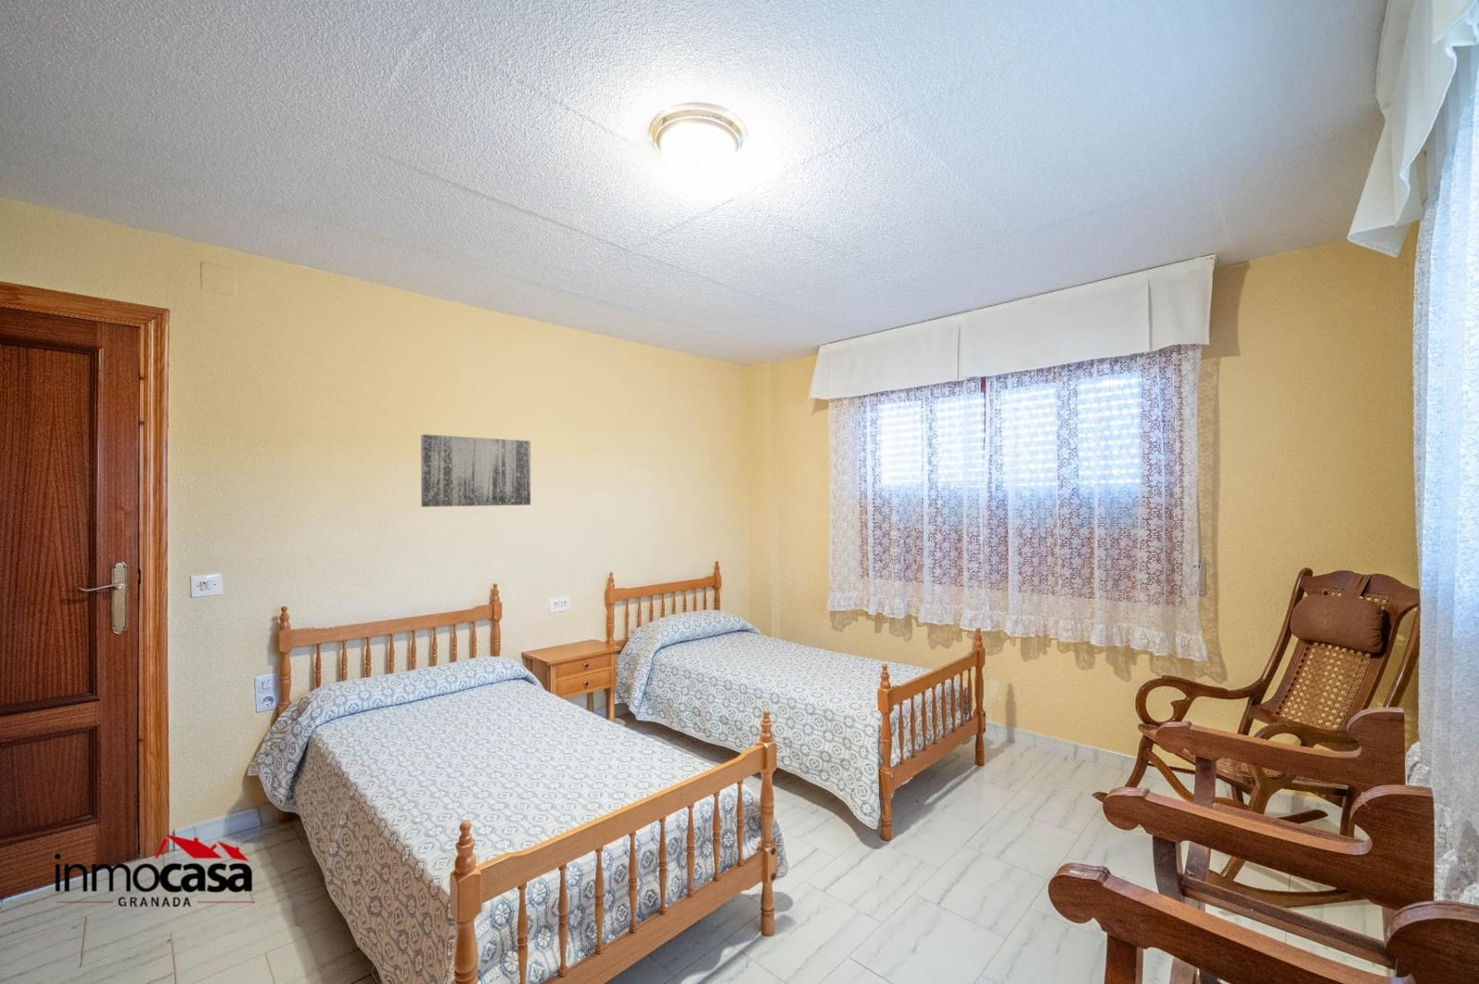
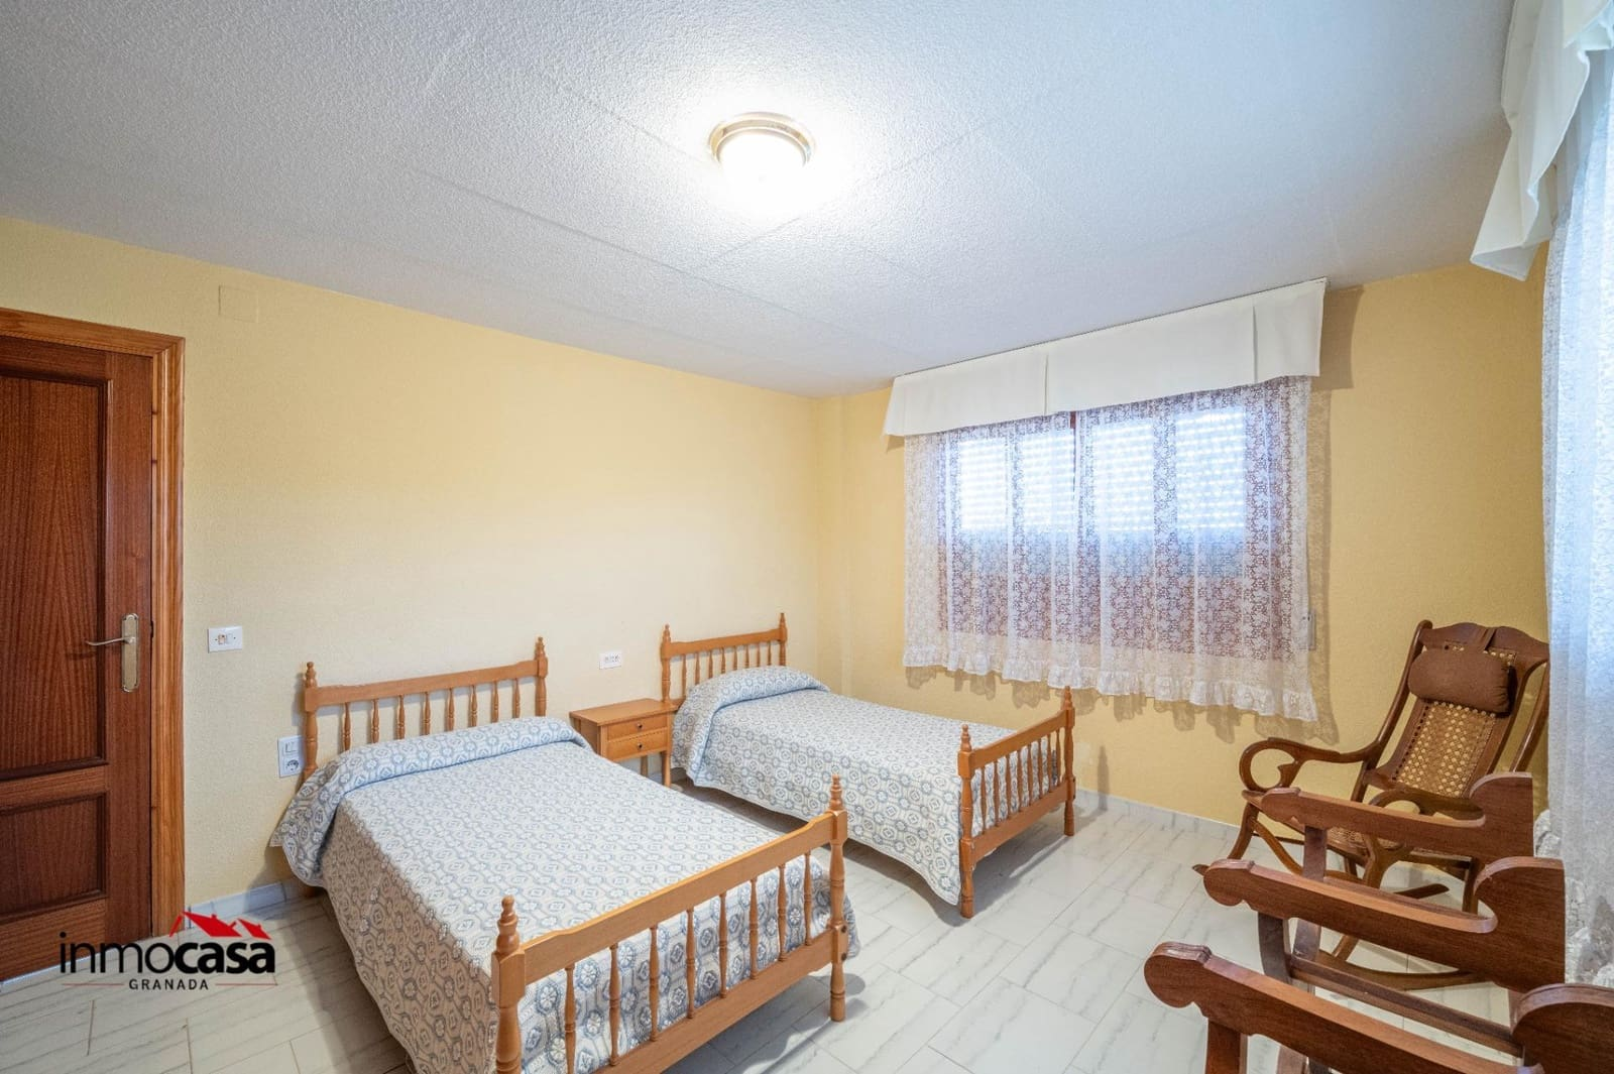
- wall art [421,434,532,508]
